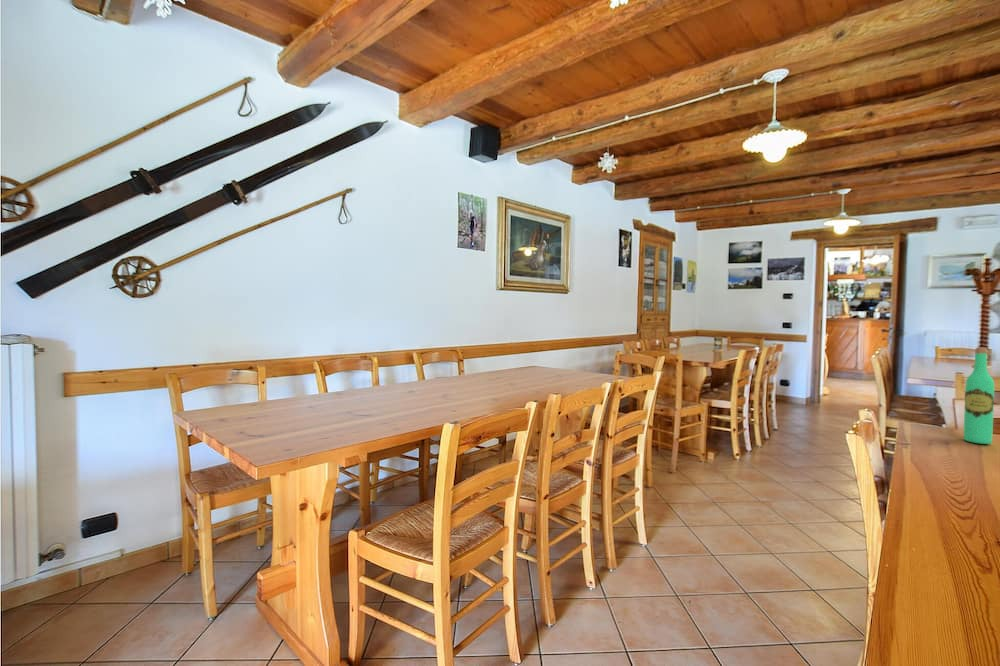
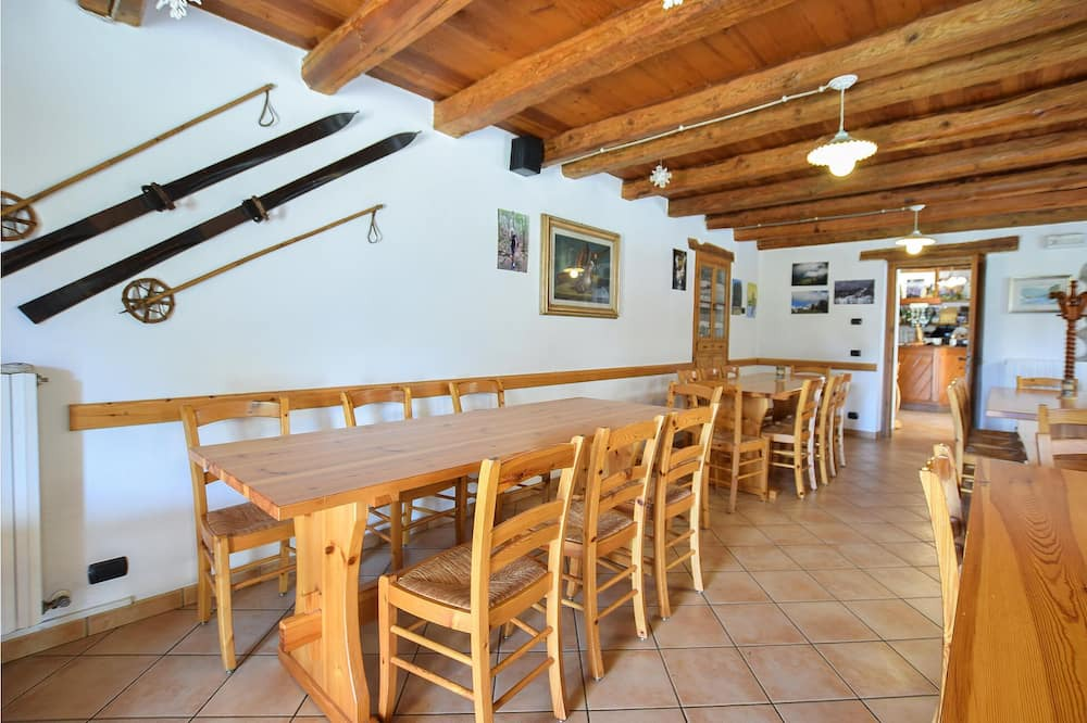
- wine bottle [963,346,995,445]
